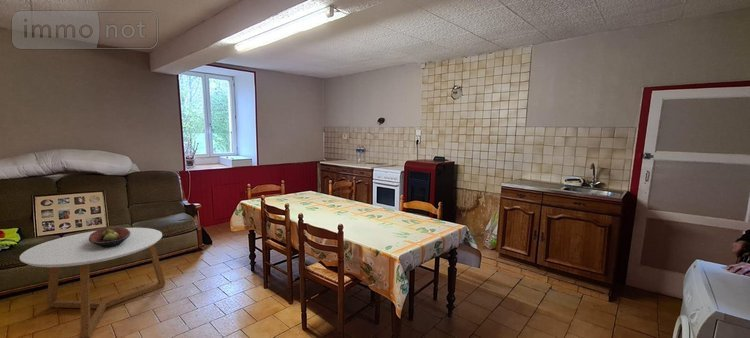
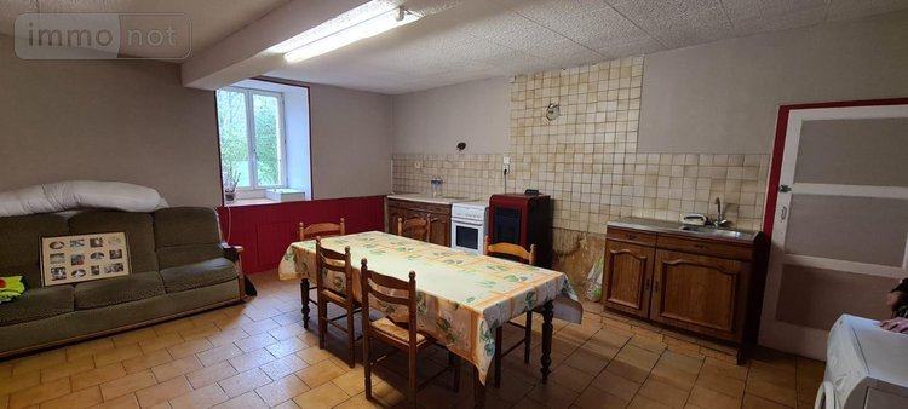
- fruit bowl [89,225,131,248]
- coffee table [19,227,166,338]
